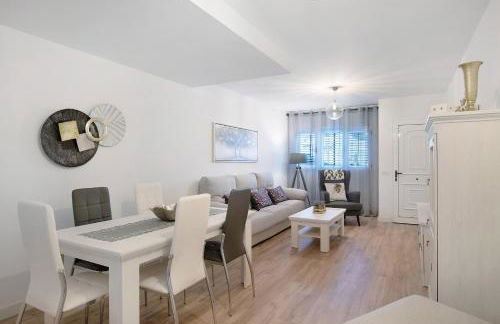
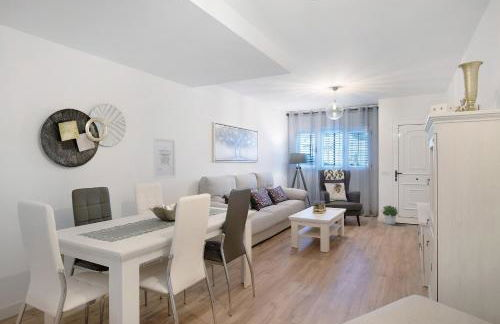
+ wall art [153,137,177,180]
+ potted plant [381,204,399,225]
